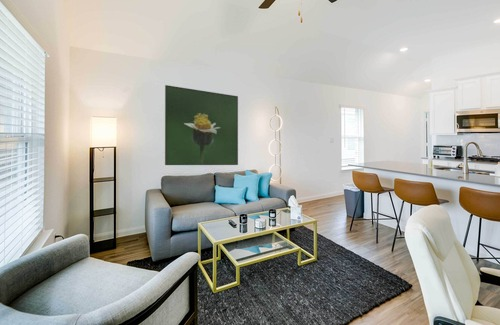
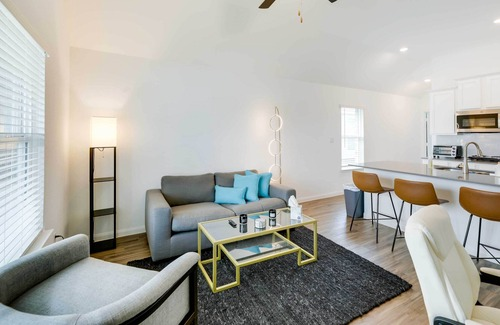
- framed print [164,84,239,166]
